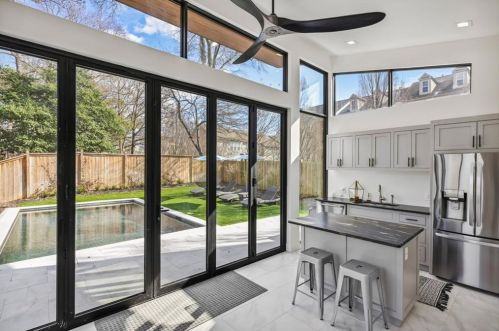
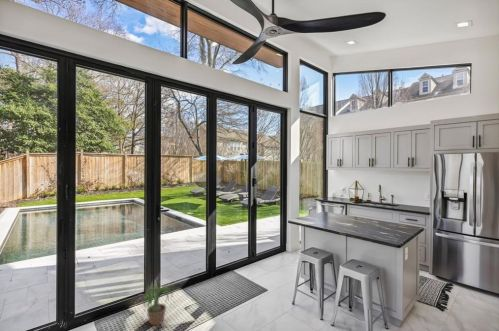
+ potted plant [141,284,177,326]
